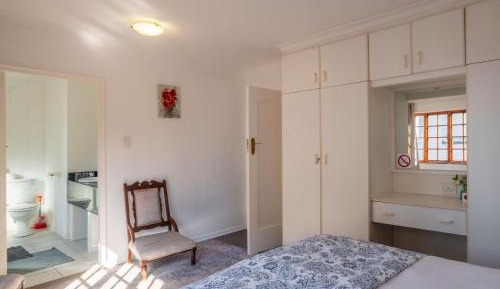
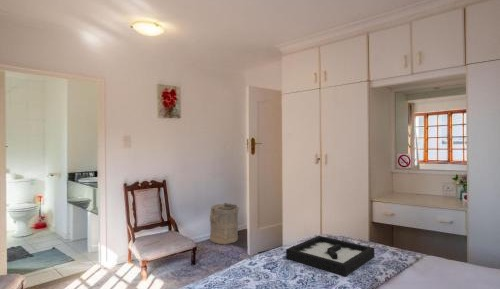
+ laundry hamper [209,202,240,245]
+ decorative tray [285,235,375,277]
